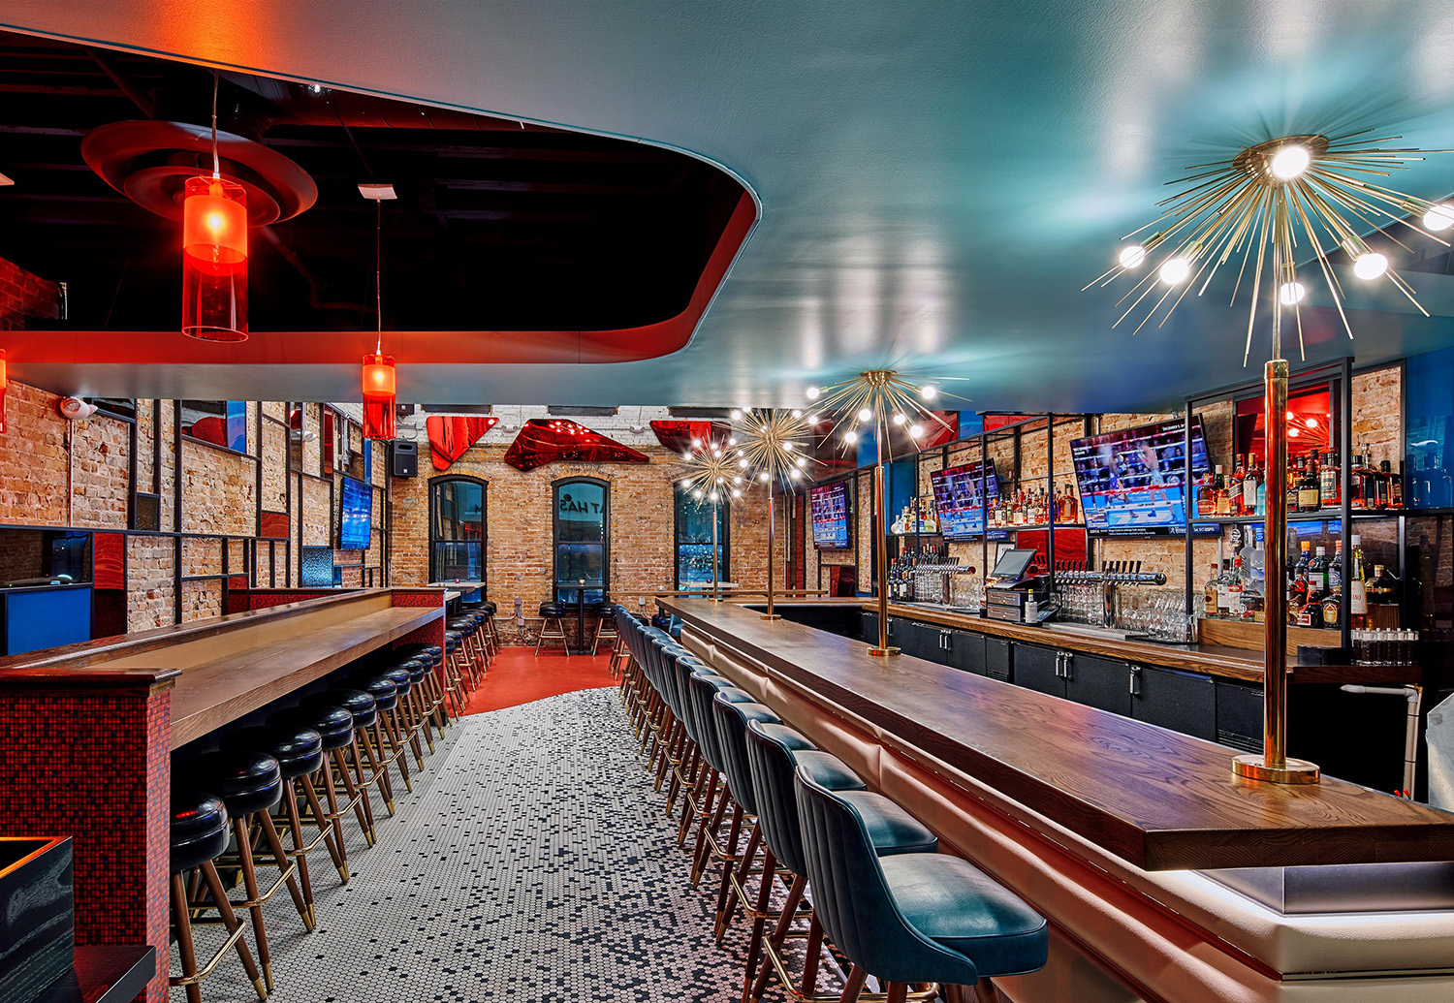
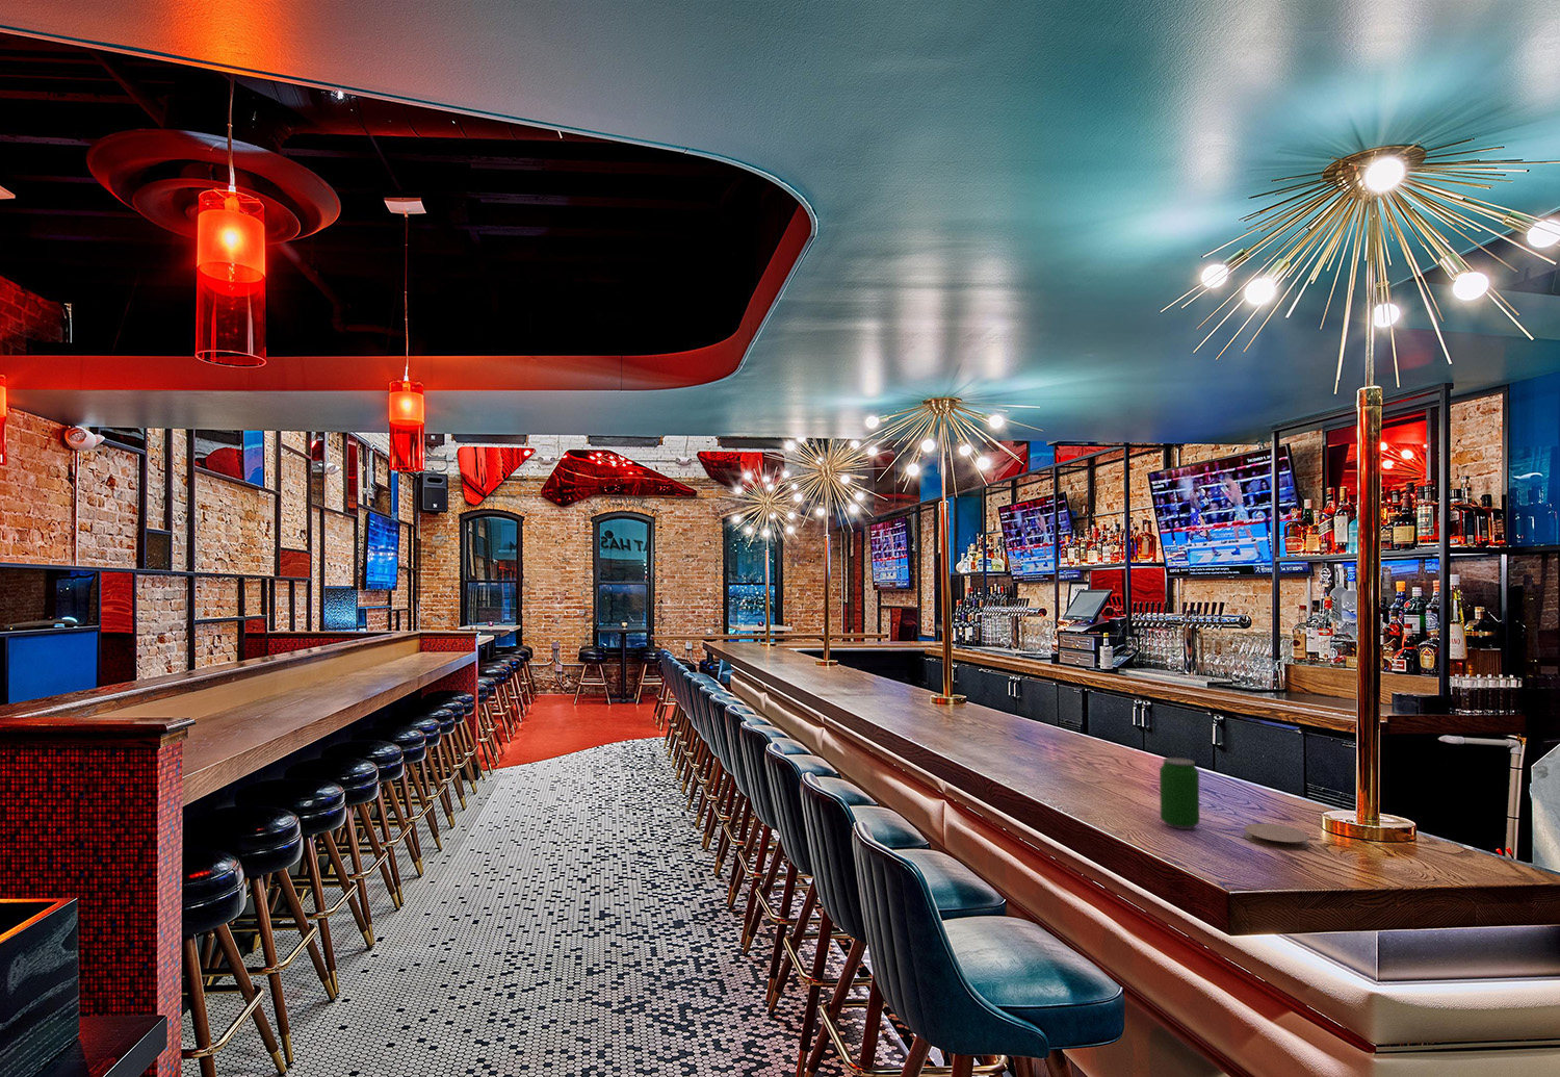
+ coaster [1242,822,1310,852]
+ beverage can [1158,757,1200,830]
